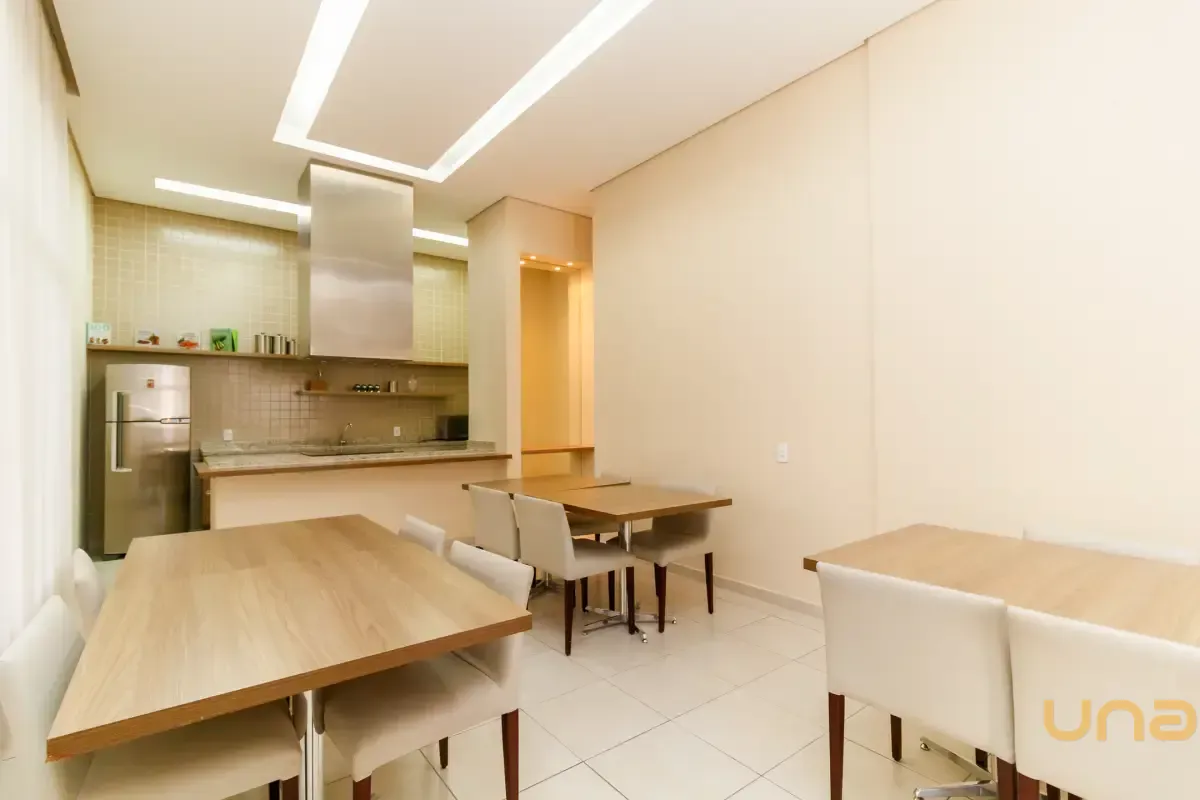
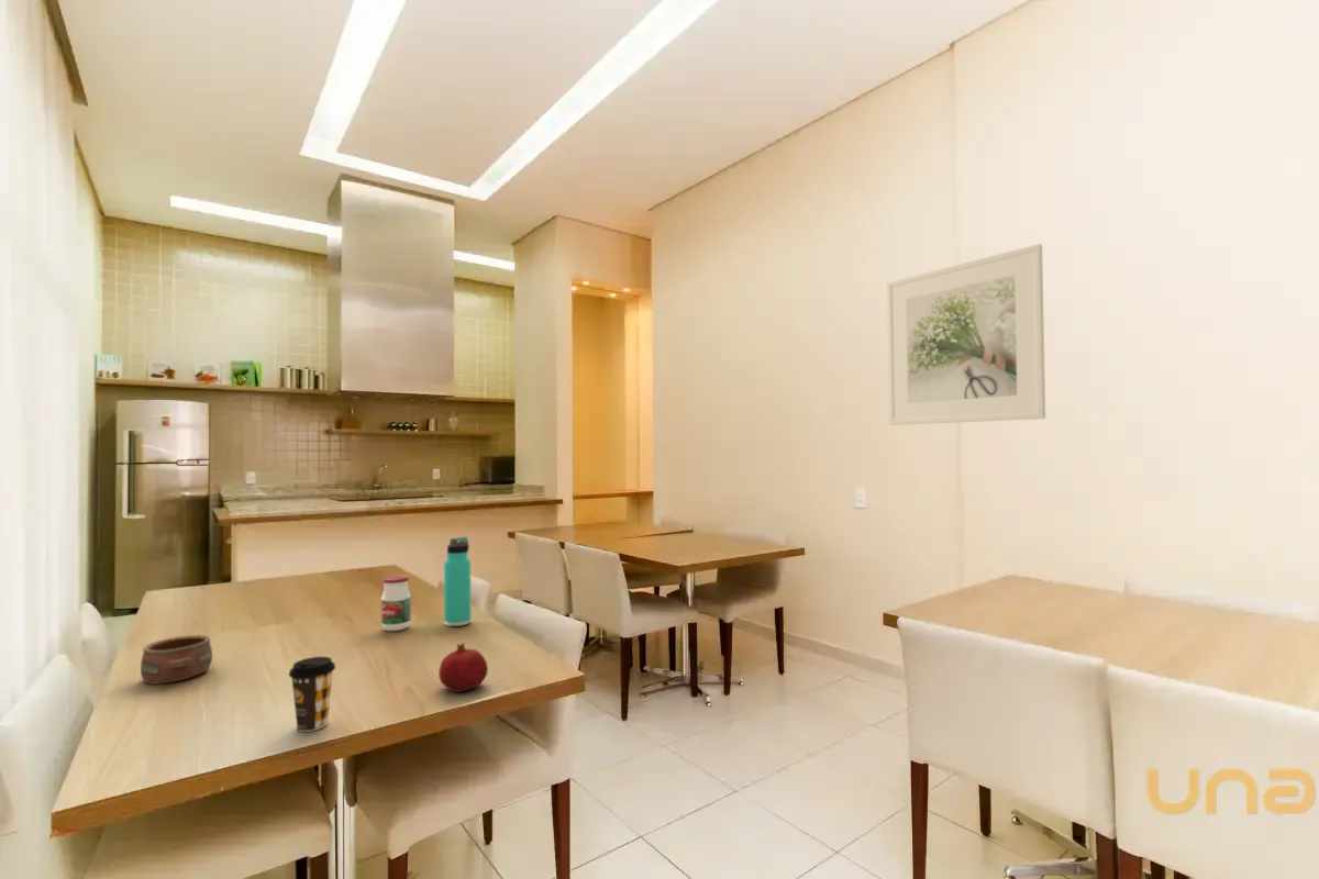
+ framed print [886,243,1046,426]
+ fruit [437,642,489,693]
+ jar [380,575,412,632]
+ coffee cup [288,656,336,733]
+ thermos bottle [443,536,472,627]
+ pottery [140,634,213,686]
